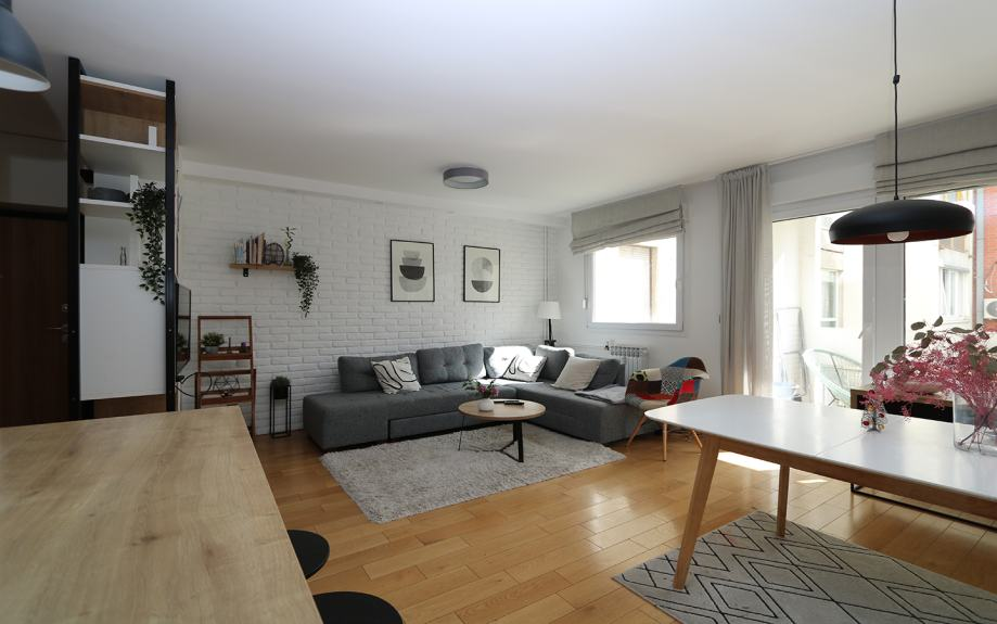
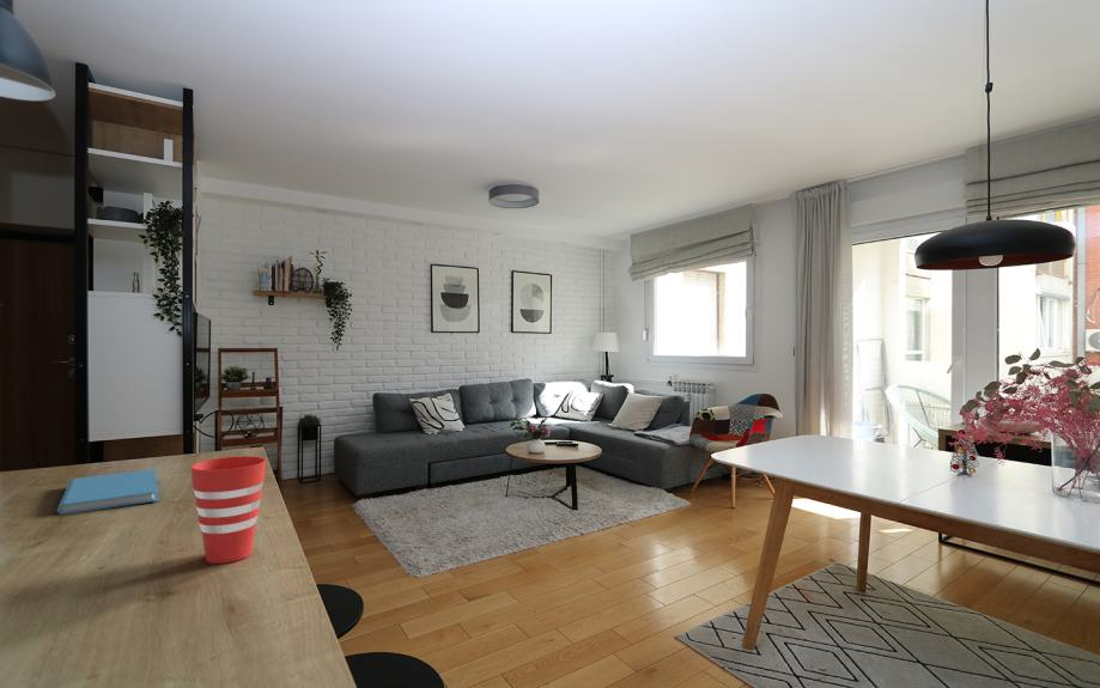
+ book [56,468,160,516]
+ cup [190,455,267,565]
